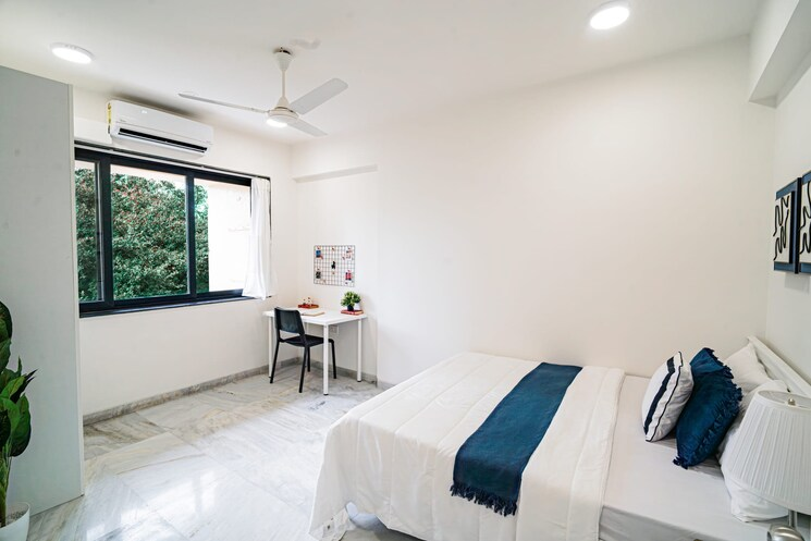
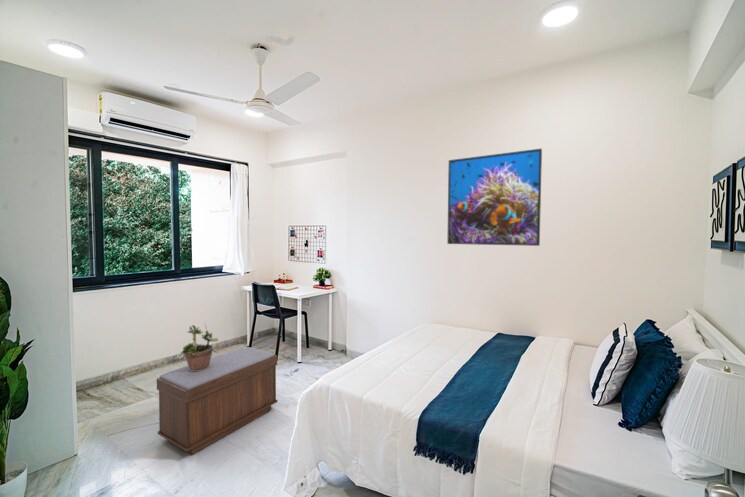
+ bench [156,346,278,455]
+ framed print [446,148,543,247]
+ potted plant [179,322,219,371]
